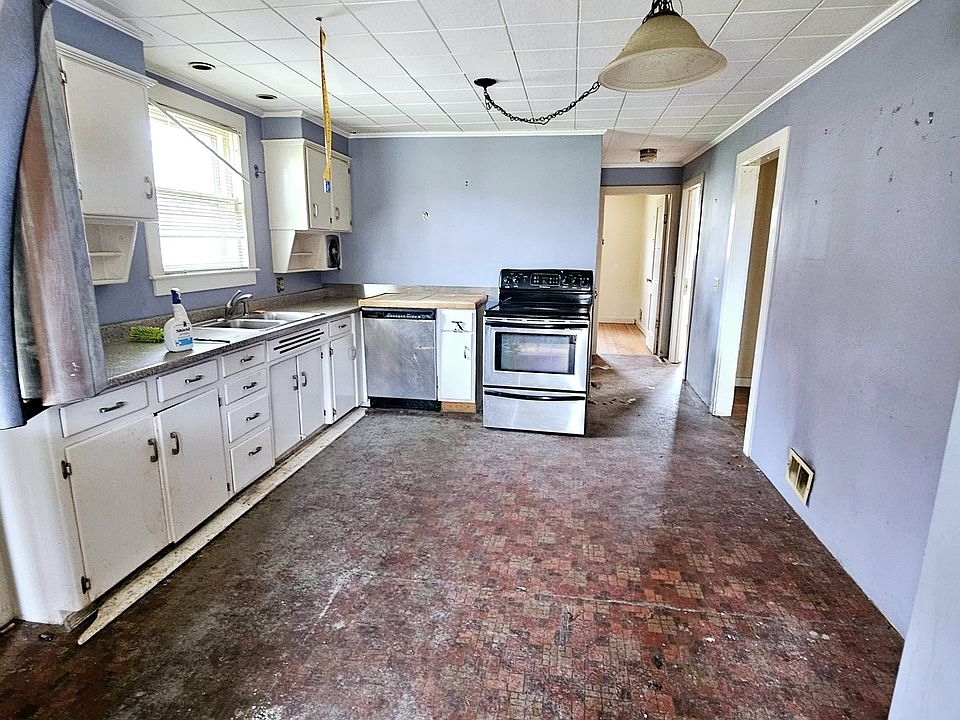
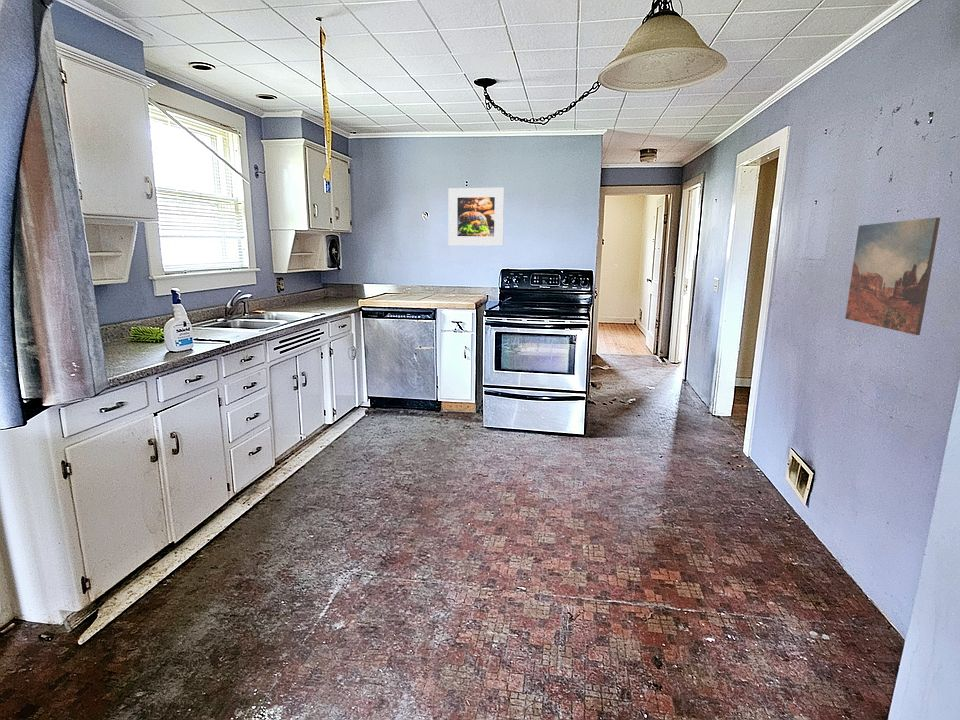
+ wall art [844,217,941,336]
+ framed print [448,187,505,247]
